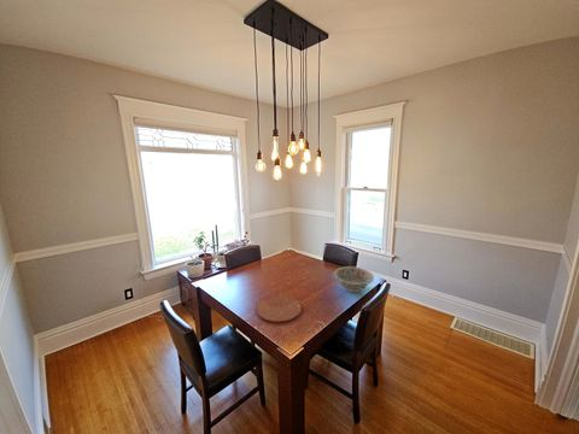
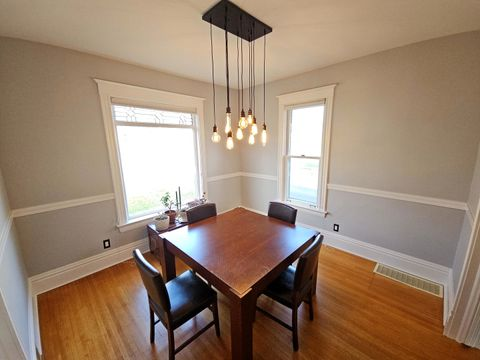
- plate [256,294,303,324]
- decorative bowl [333,265,375,293]
